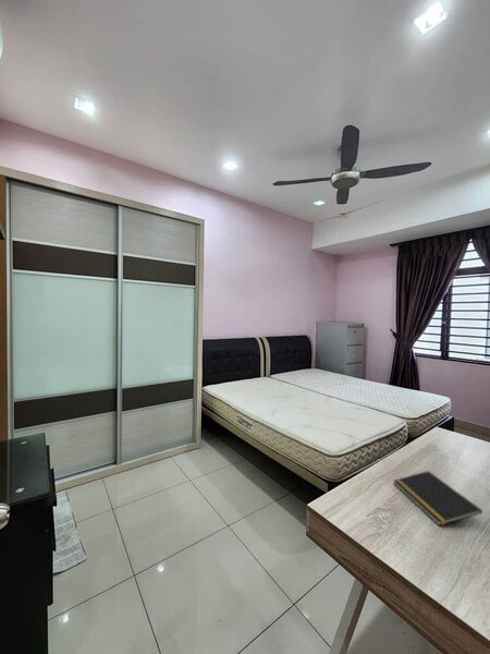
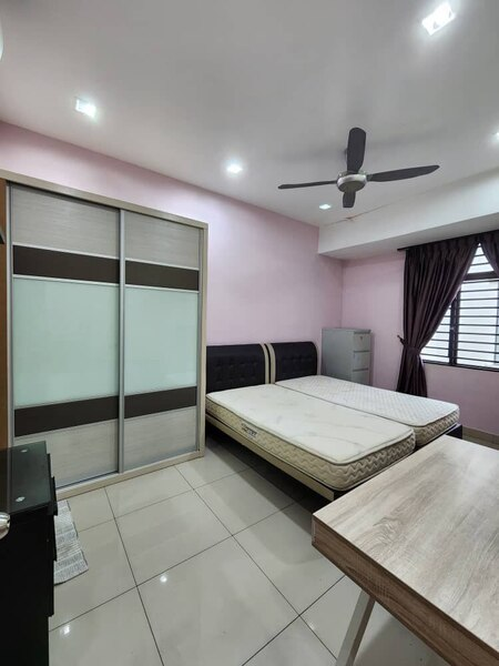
- notepad [392,470,483,526]
